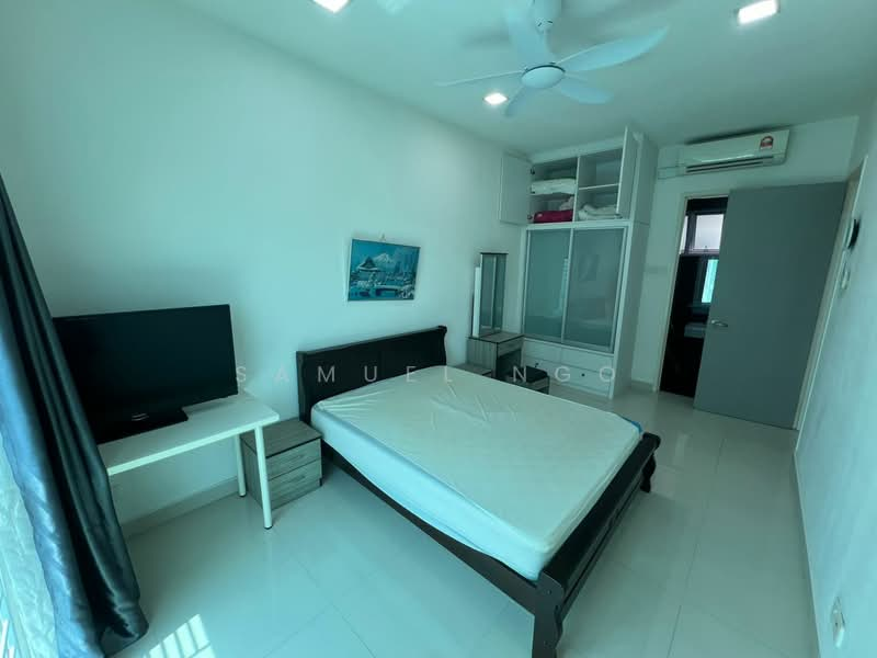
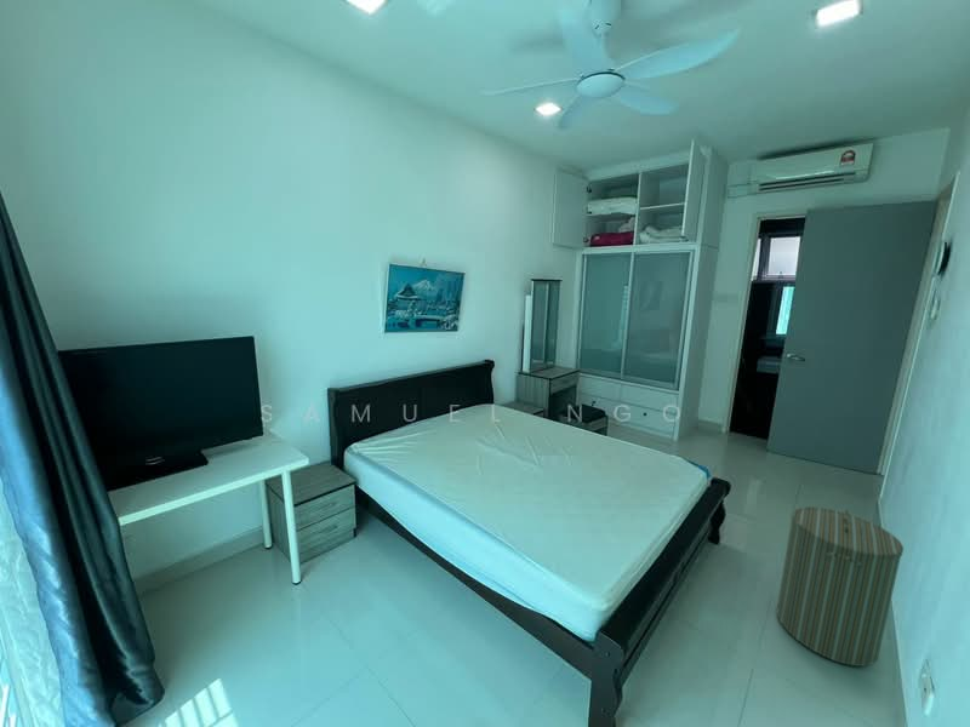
+ laundry hamper [776,505,905,668]
